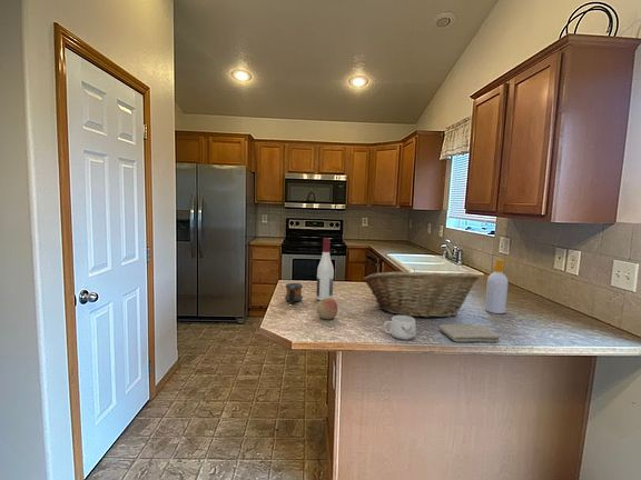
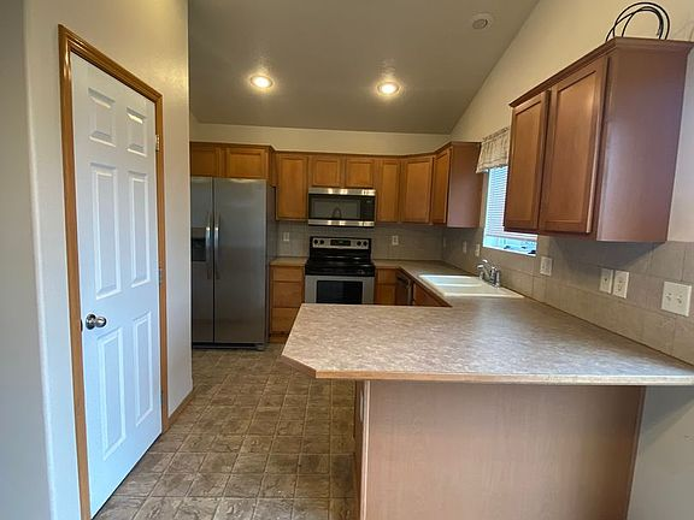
- mug [284,282,304,303]
- apple [315,298,338,321]
- mug [383,314,417,341]
- washcloth [438,322,501,343]
- soap bottle [484,259,510,314]
- alcohol [315,237,335,301]
- fruit basket [362,267,481,319]
